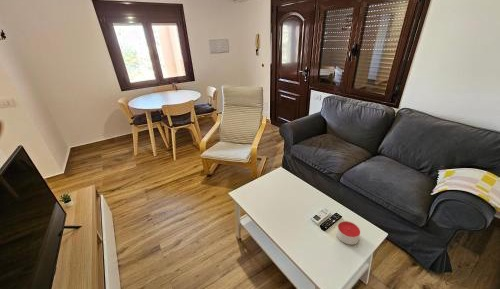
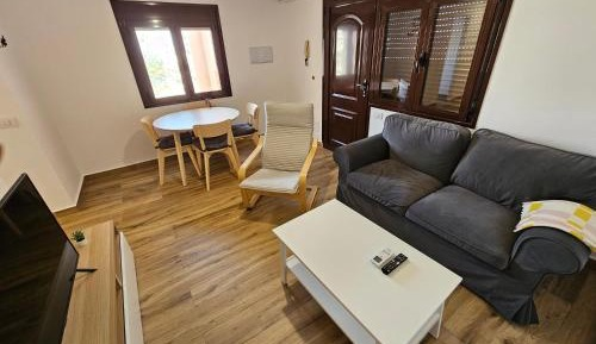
- candle [336,220,361,246]
